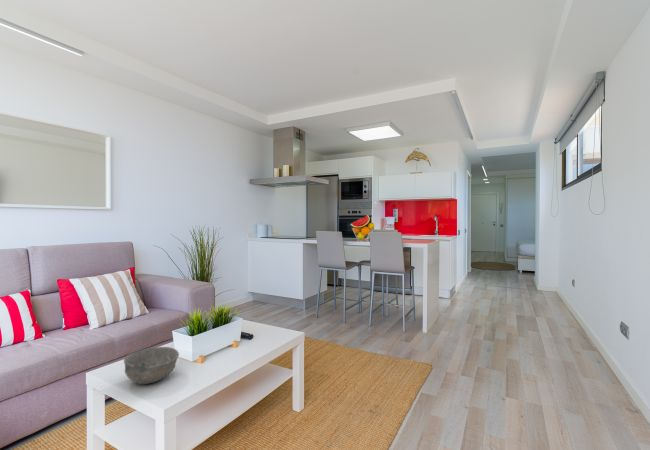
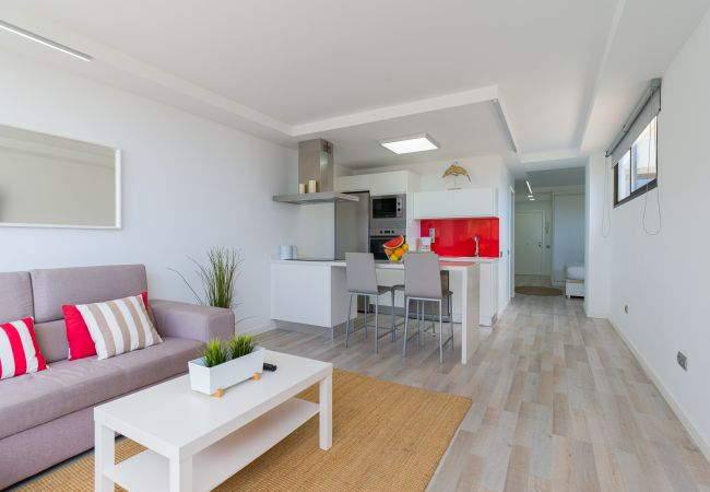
- bowl [123,346,180,385]
